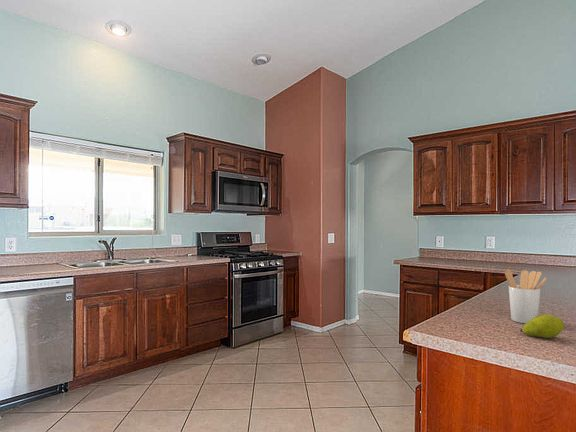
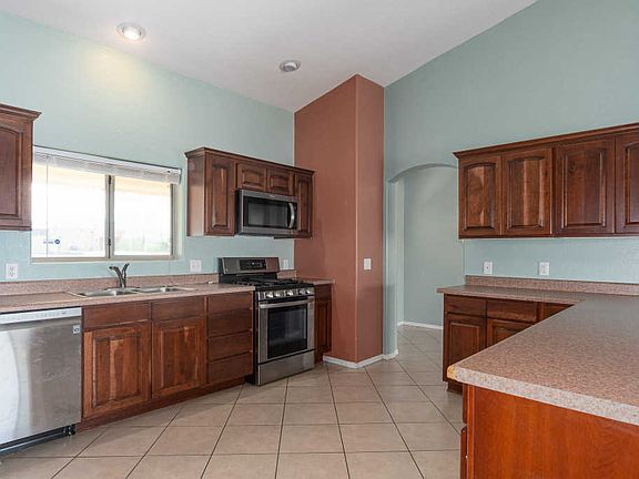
- fruit [519,313,565,339]
- utensil holder [504,268,548,324]
